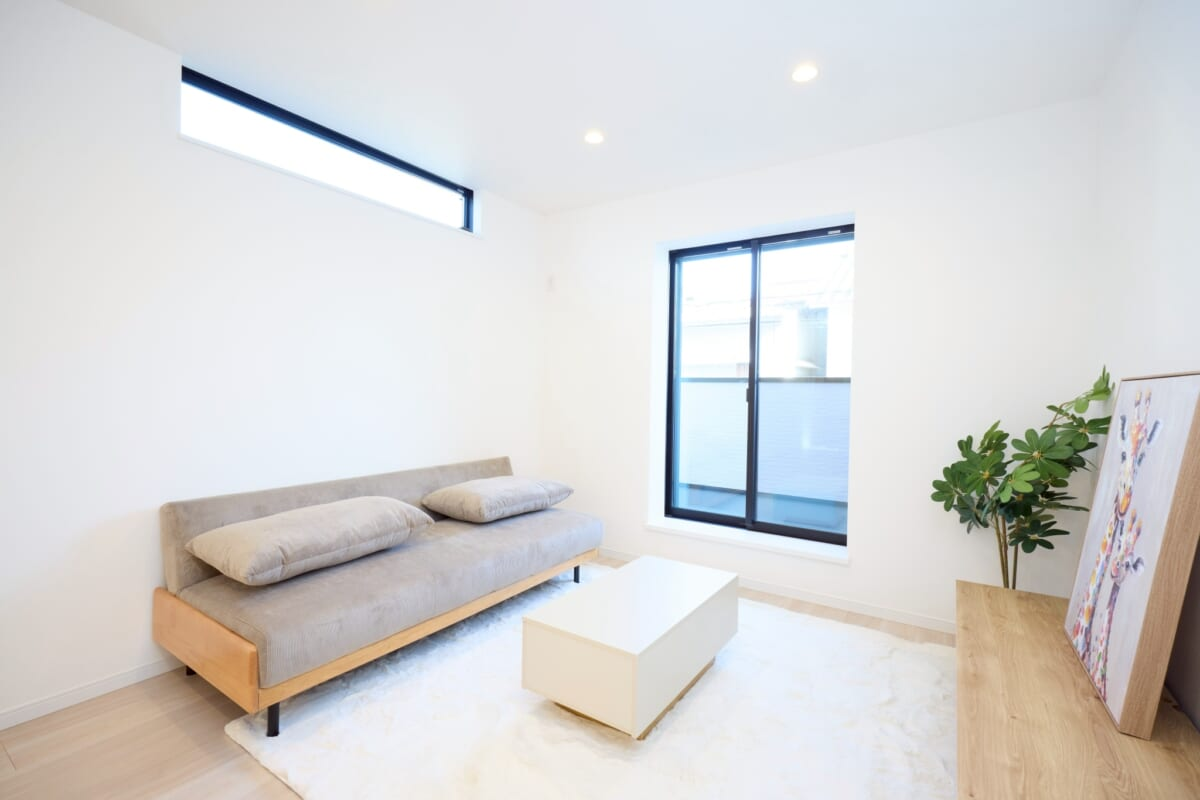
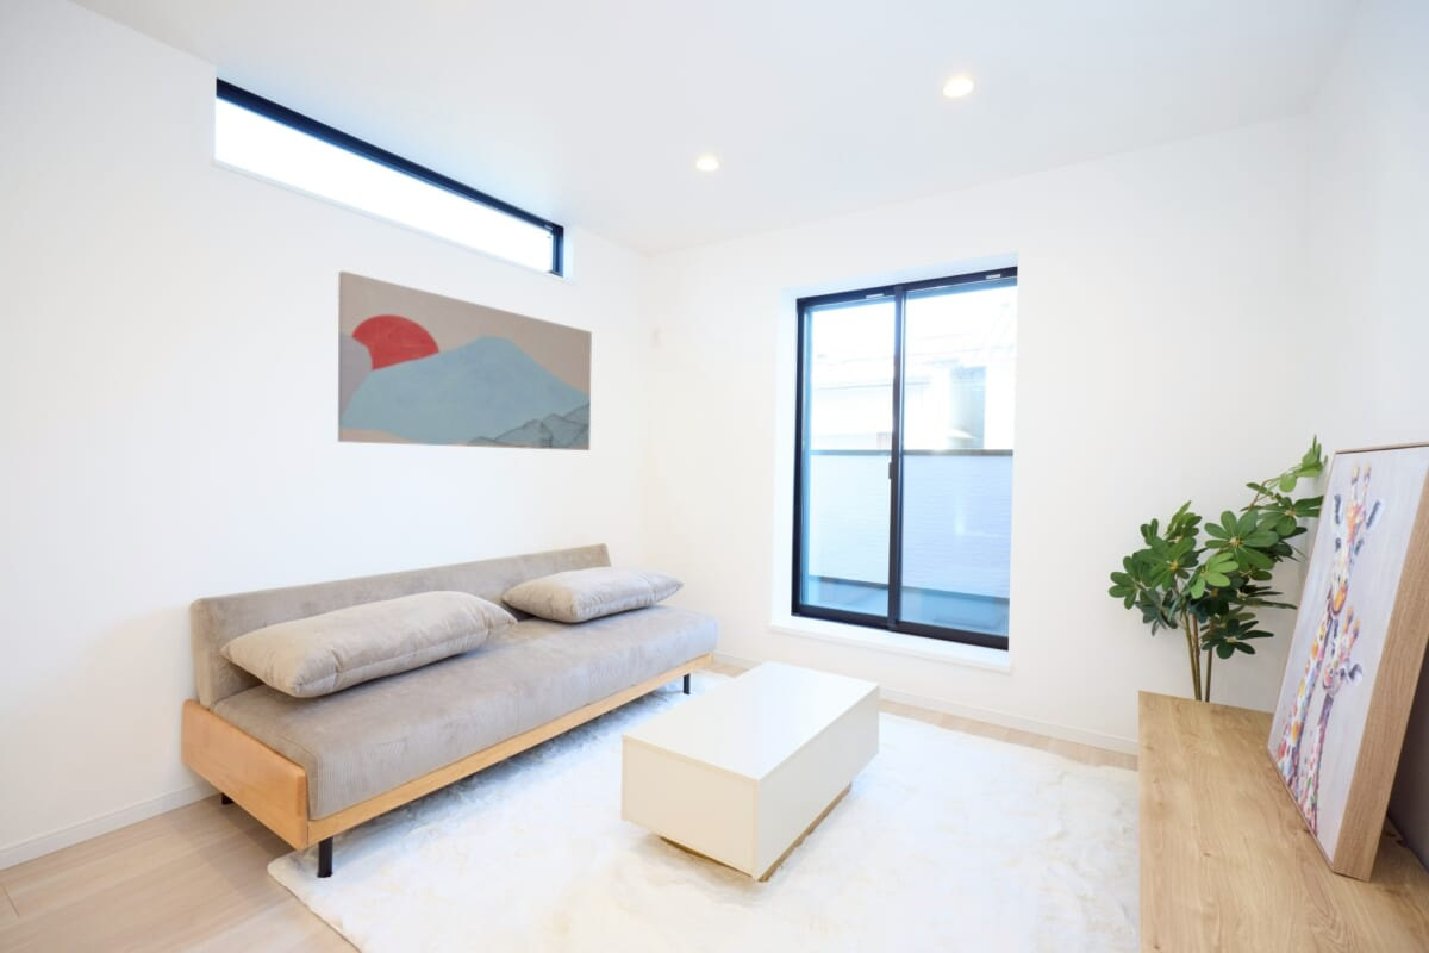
+ wall art [337,270,593,451]
